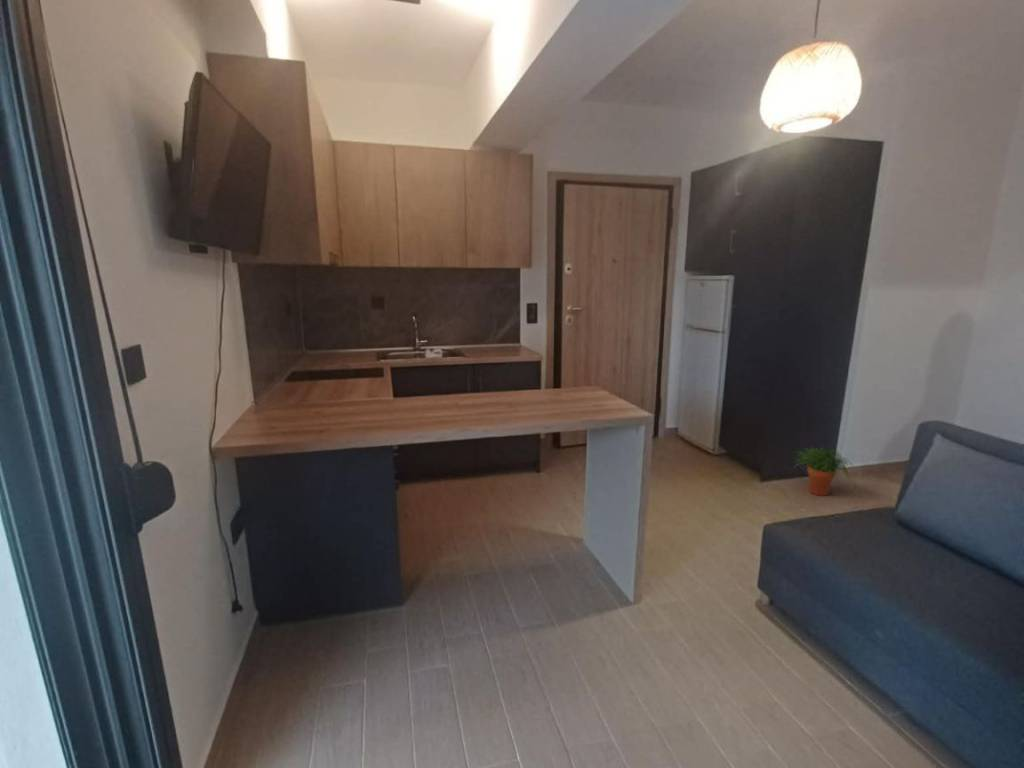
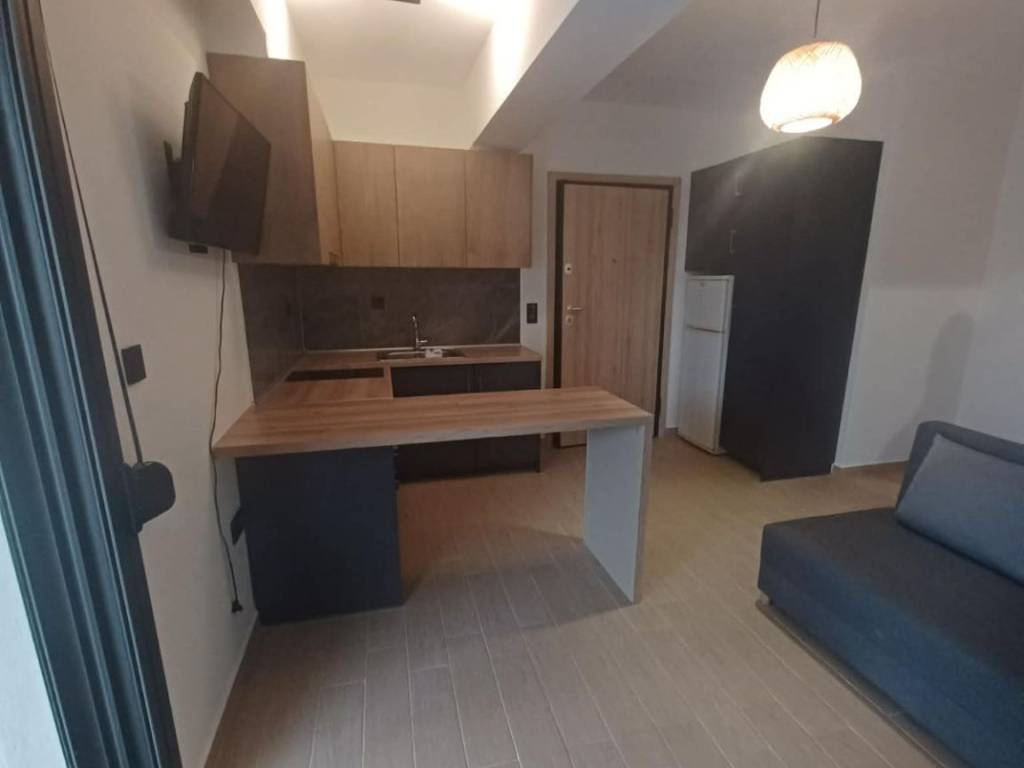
- potted plant [792,446,856,497]
